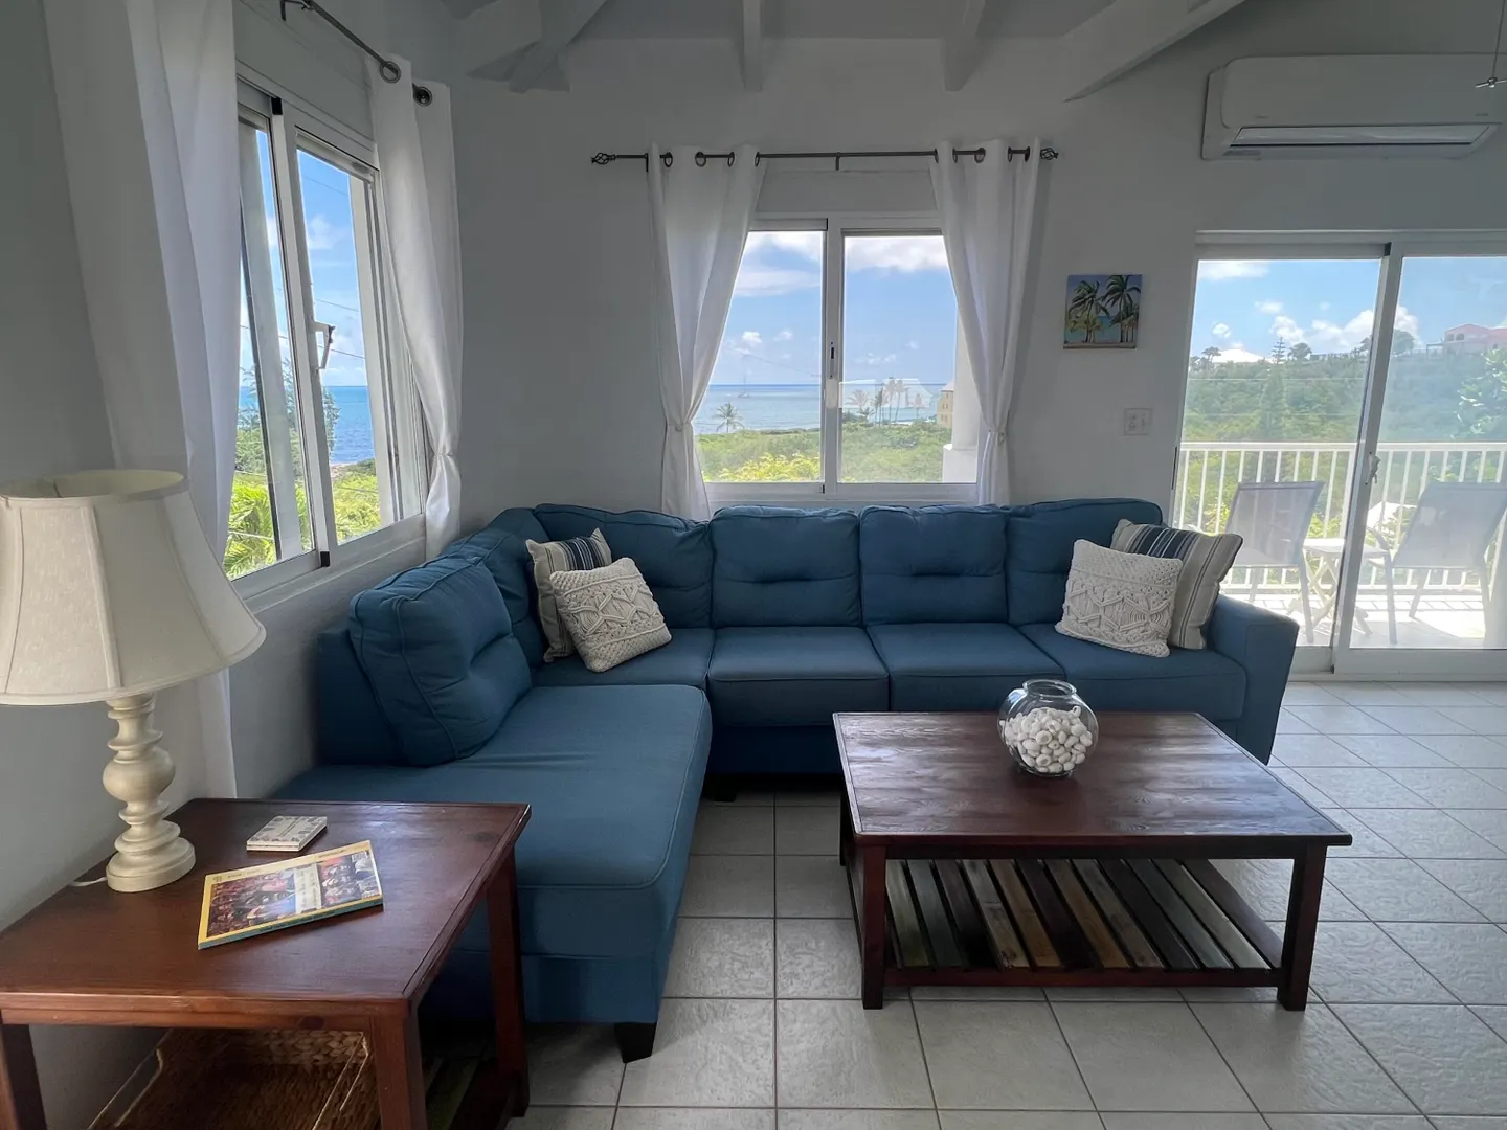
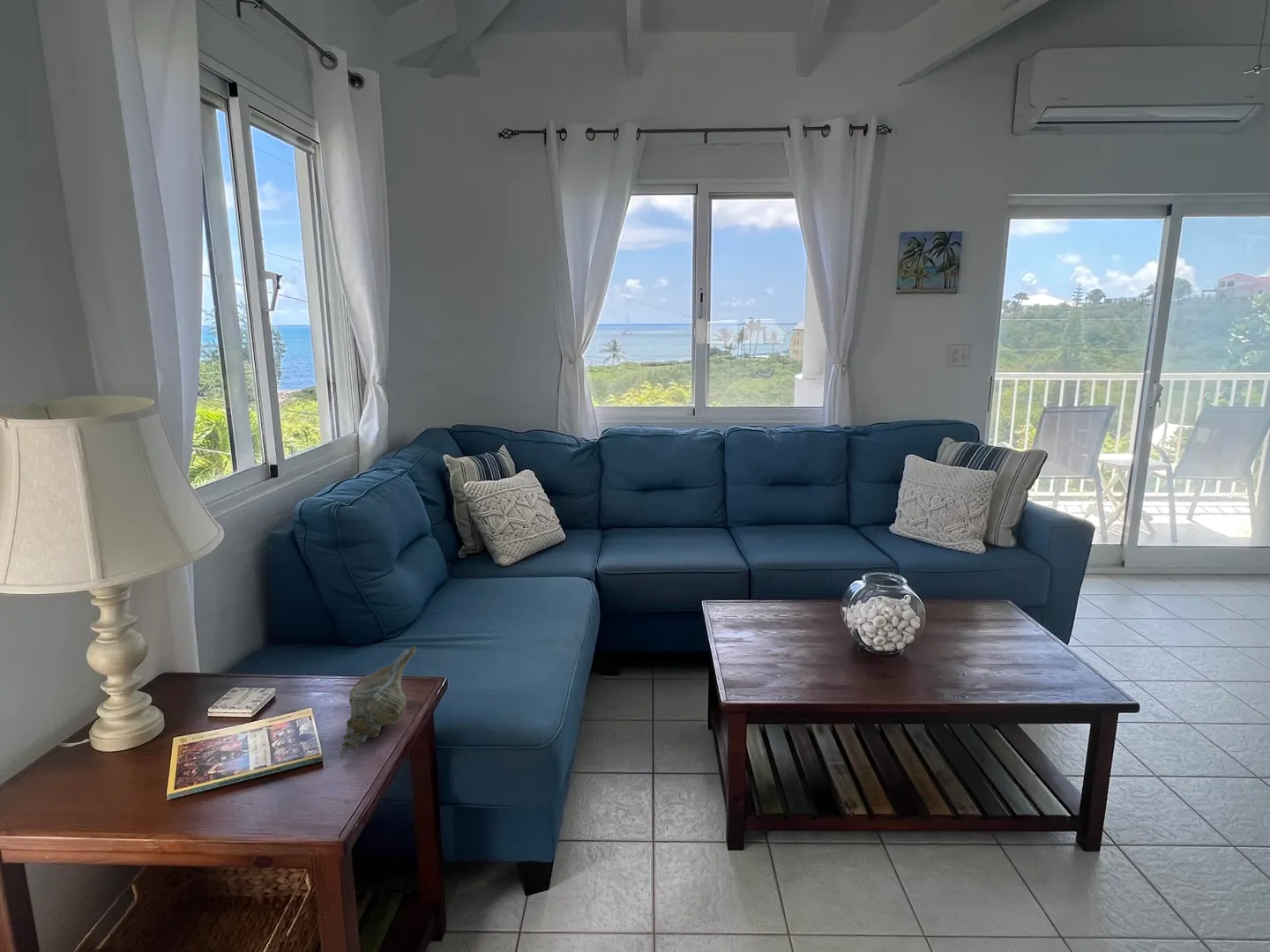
+ seashell [339,645,417,759]
